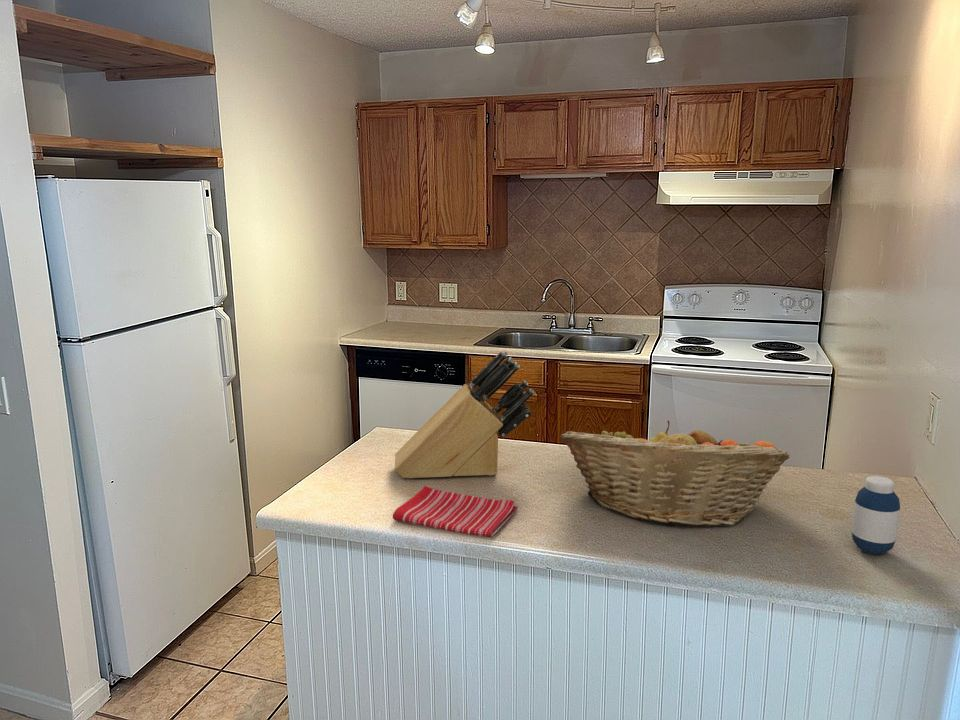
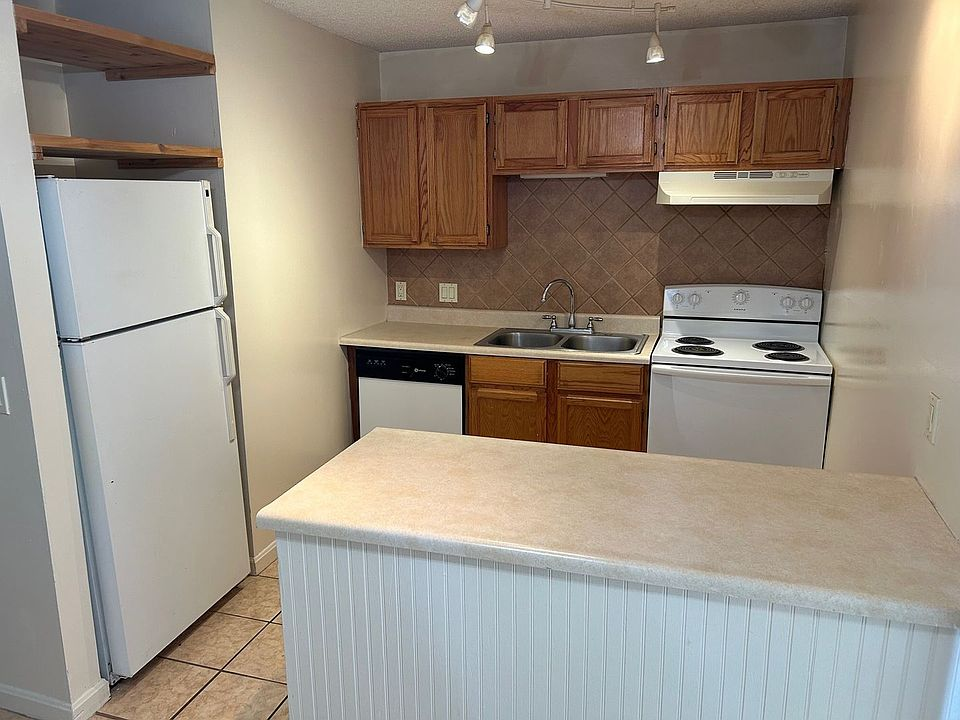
- dish towel [392,485,519,538]
- knife block [394,350,535,479]
- medicine bottle [850,475,901,555]
- fruit basket [559,420,791,528]
